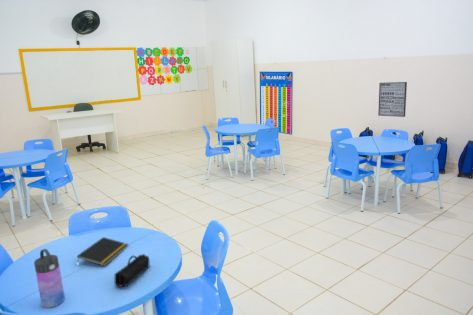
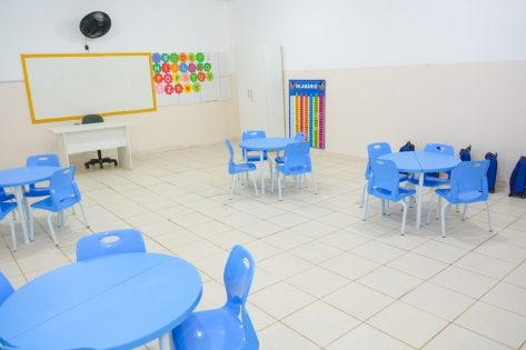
- wall art [377,81,408,118]
- pencil case [114,253,150,288]
- notepad [76,236,129,267]
- water bottle [33,248,66,309]
